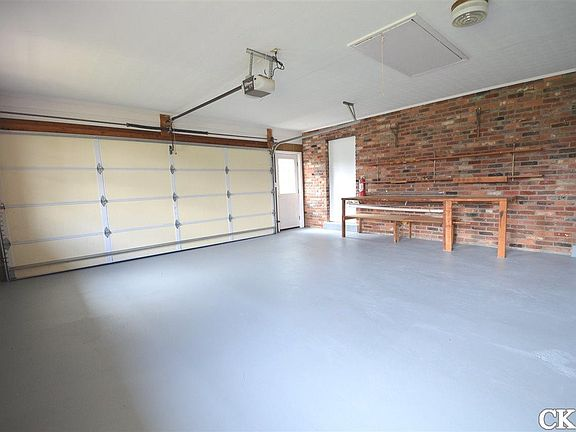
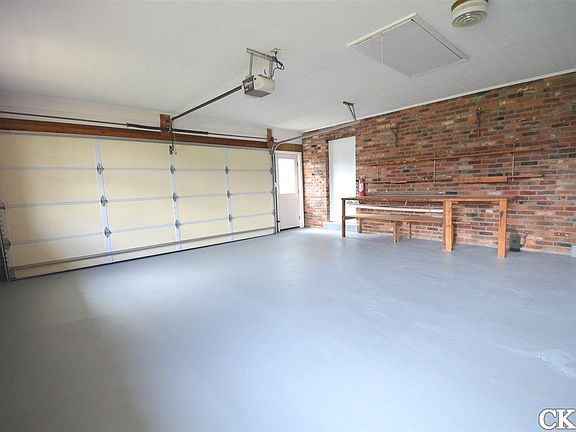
+ watering can [506,227,529,253]
